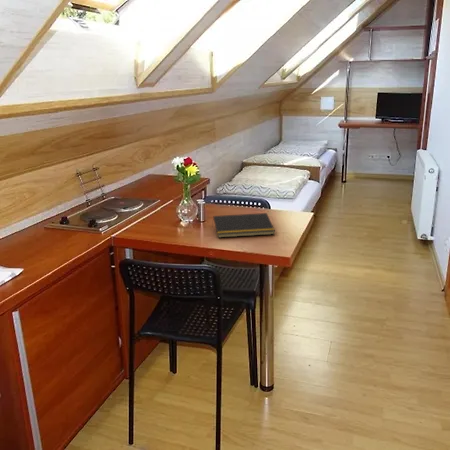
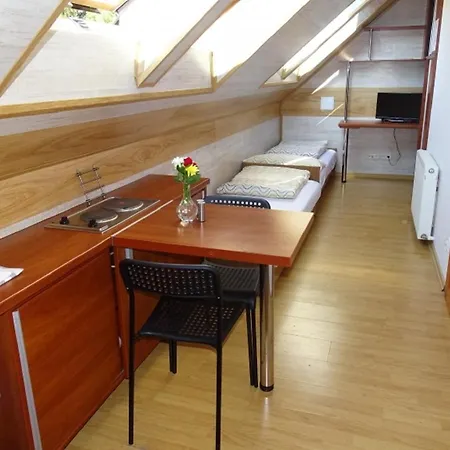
- notepad [211,212,276,239]
